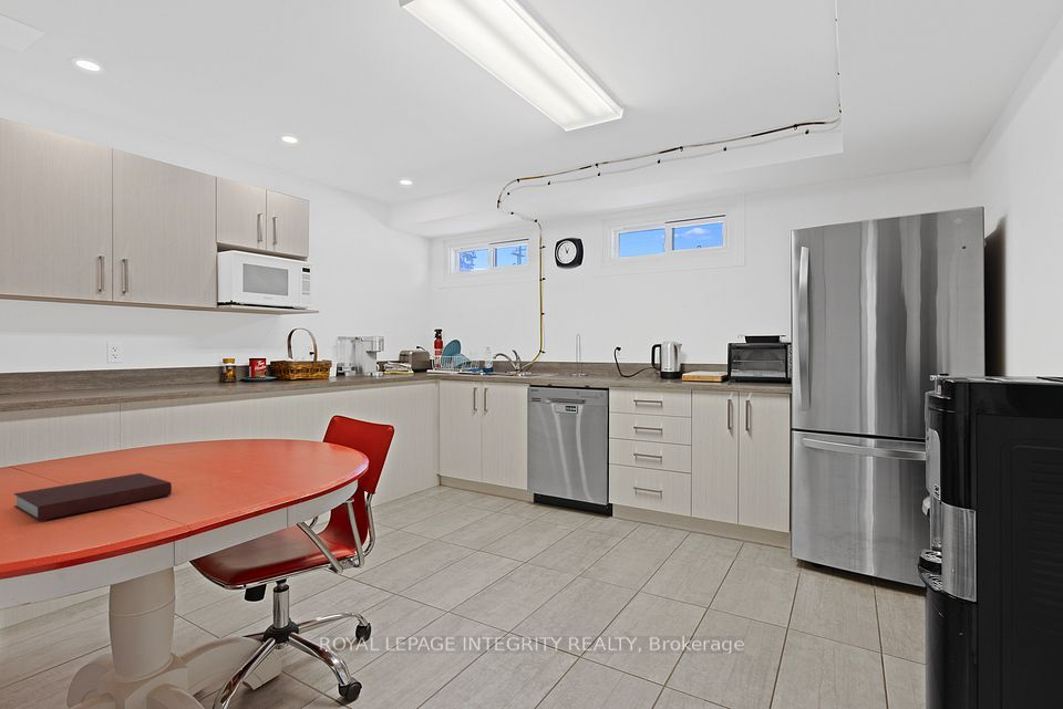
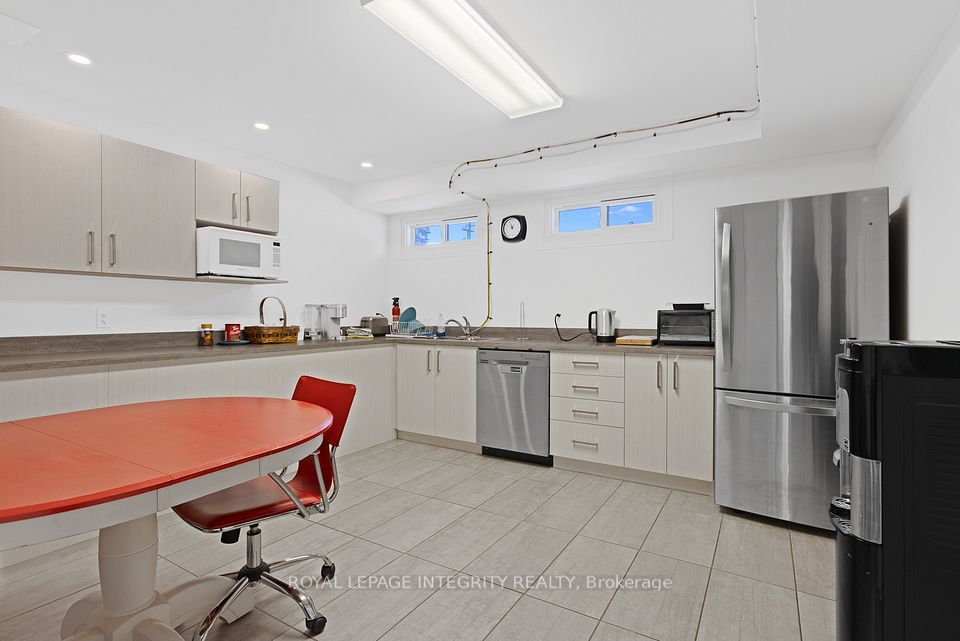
- notebook [12,472,173,522]
